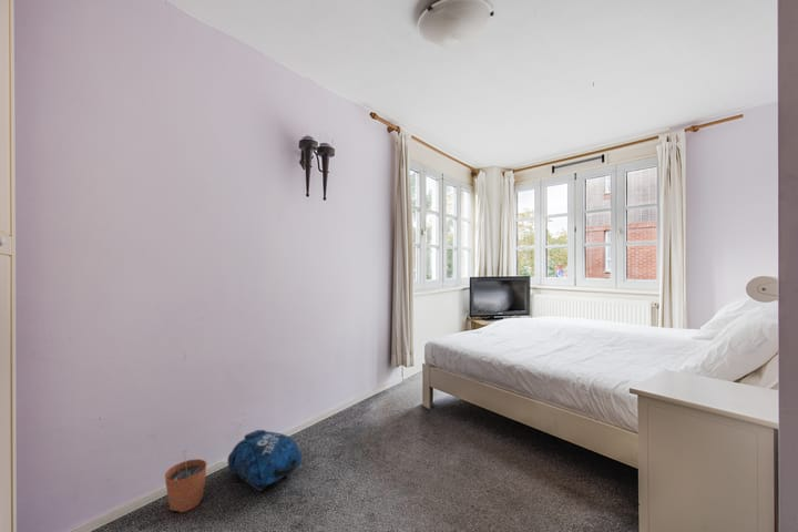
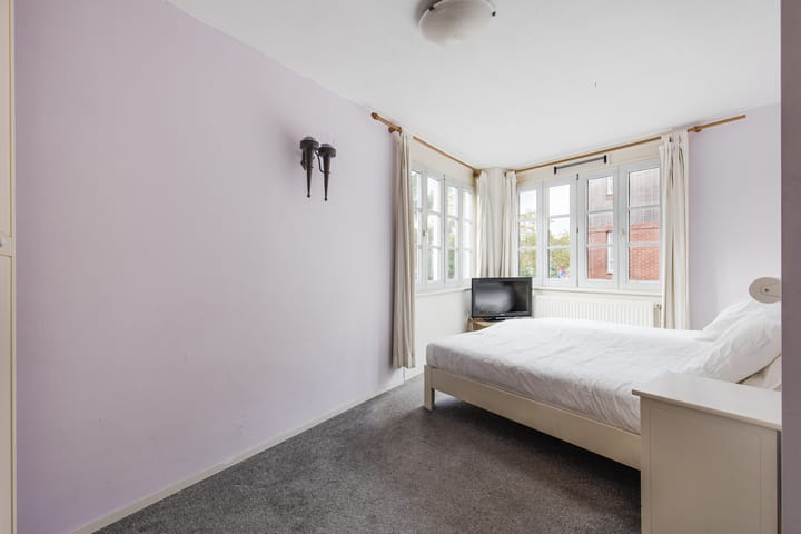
- plant pot [164,449,208,513]
- backpack [226,429,303,492]
